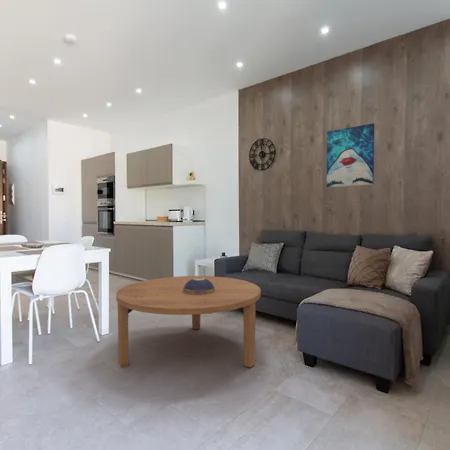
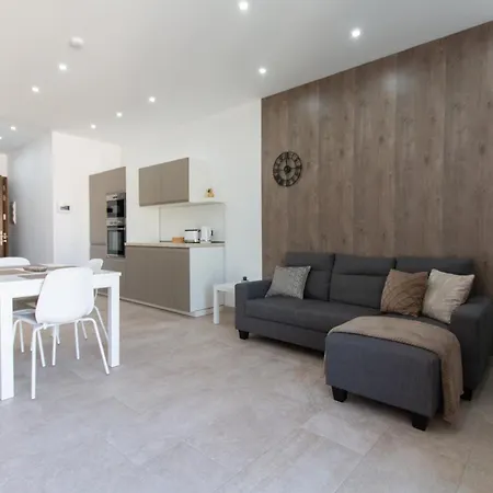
- coffee table [115,275,262,369]
- decorative bowl [183,278,215,295]
- wall art [326,122,375,188]
